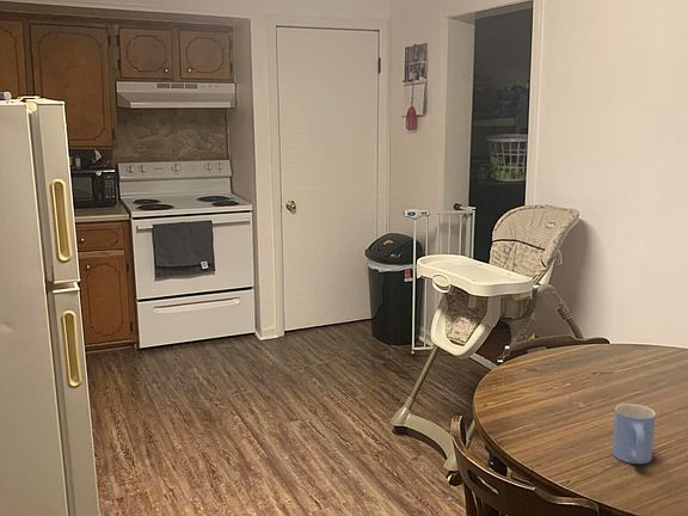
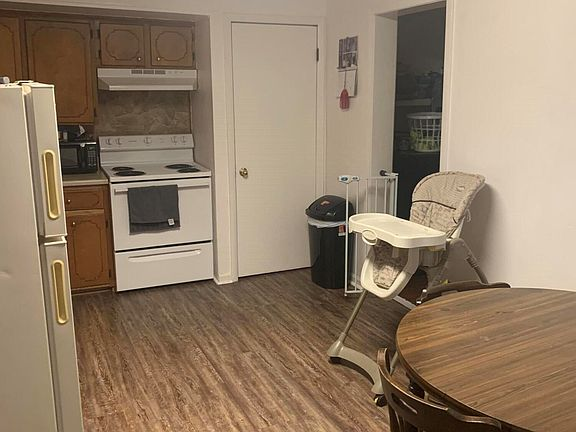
- mug [612,403,657,465]
